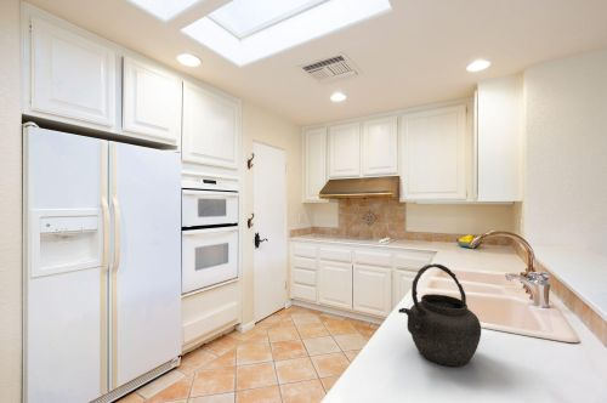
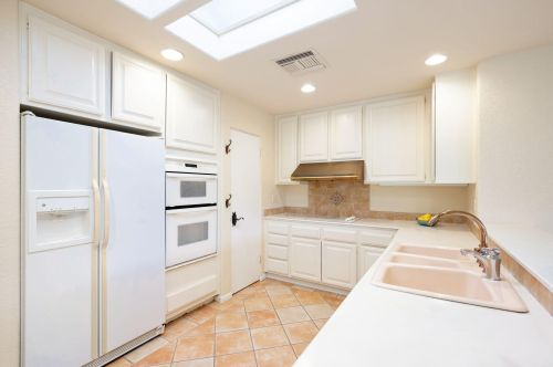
- kettle [397,262,482,368]
